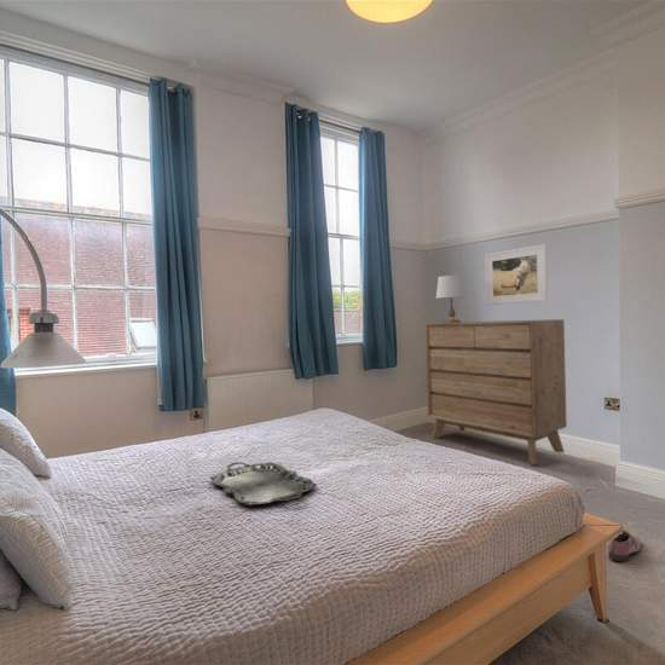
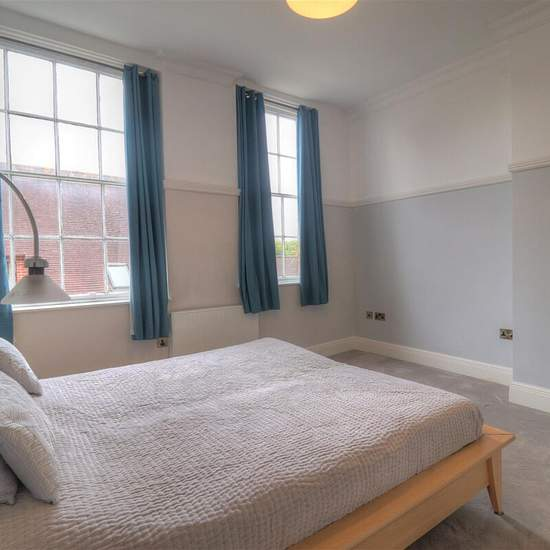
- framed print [484,243,549,306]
- shoe [607,528,642,562]
- table lamp [435,274,468,323]
- serving tray [209,461,318,507]
- dresser [423,318,568,465]
